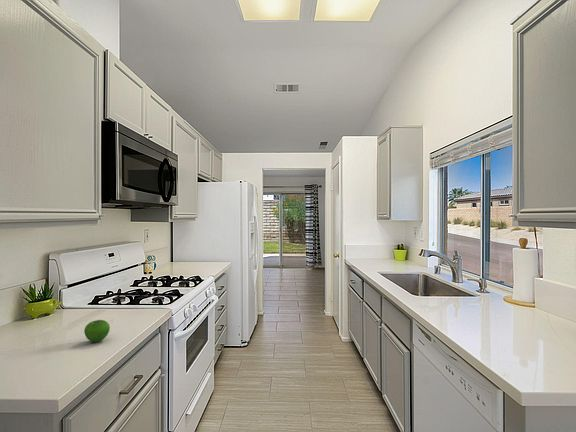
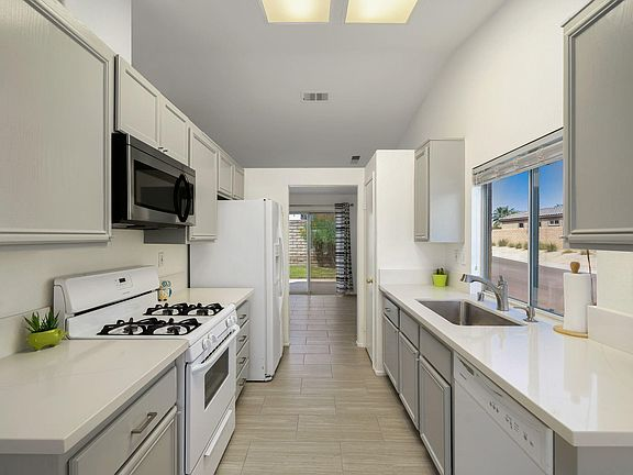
- apple [83,319,111,343]
